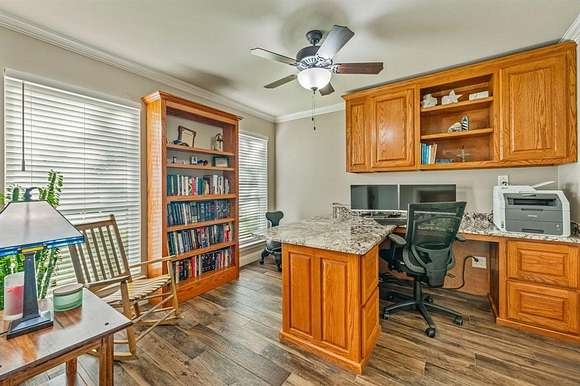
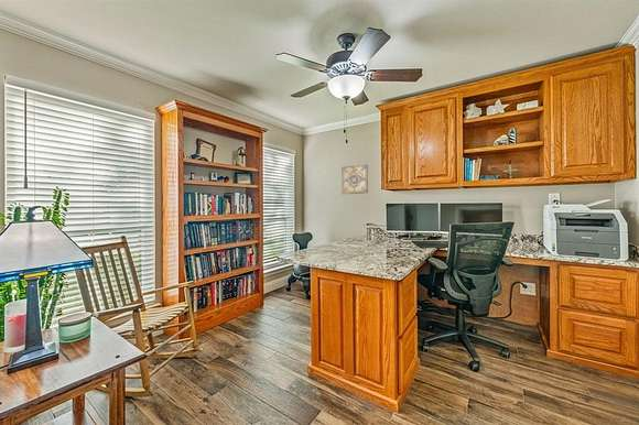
+ wall art [340,163,369,195]
